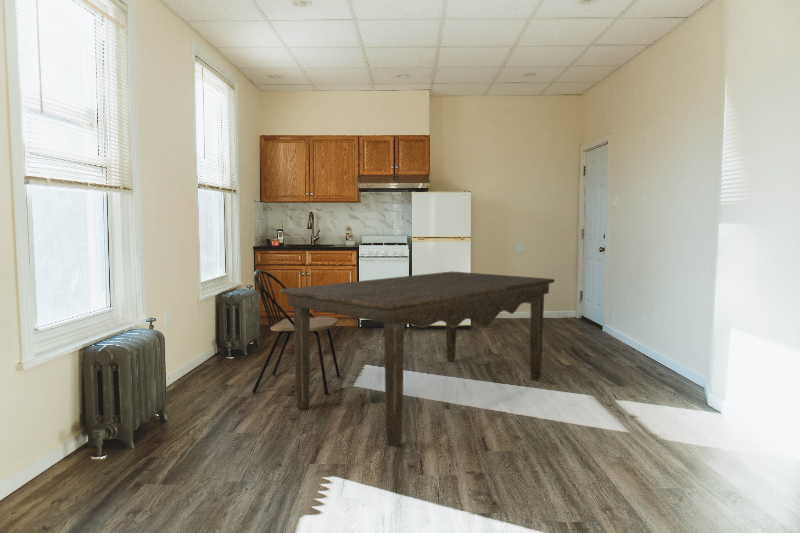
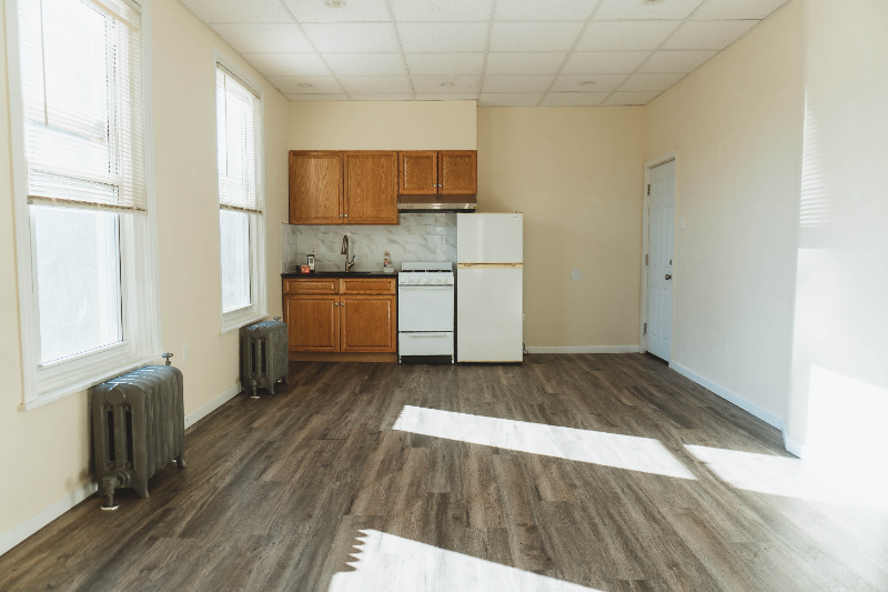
- dining table [279,270,556,448]
- dining chair [251,269,341,396]
